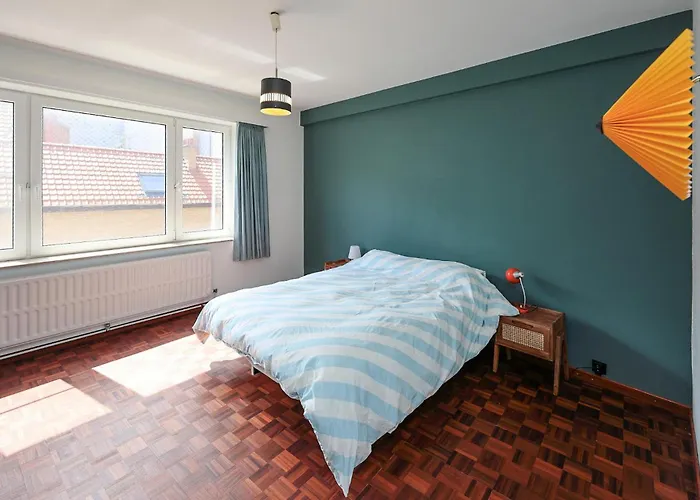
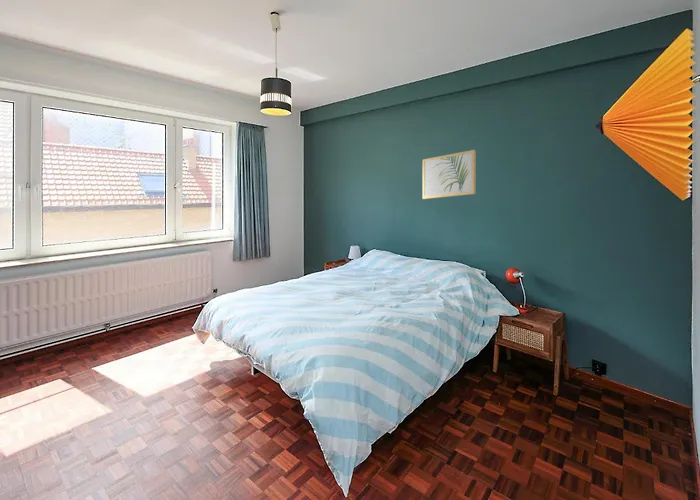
+ wall art [422,149,477,200]
